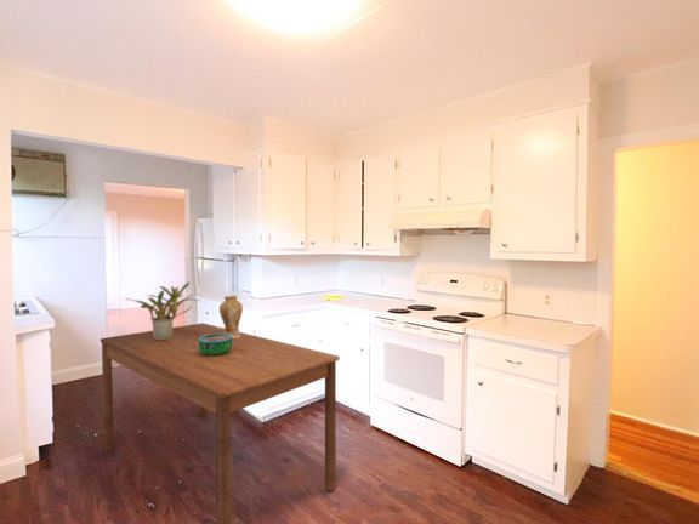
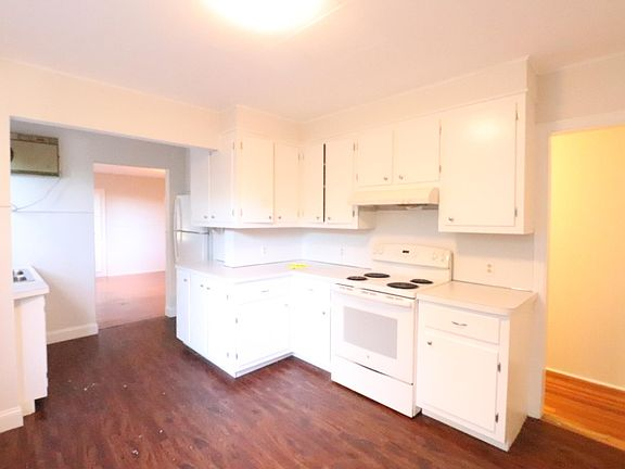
- vase [218,295,244,338]
- dining table [100,321,341,524]
- decorative bowl [199,334,233,357]
- potted plant [124,281,199,341]
